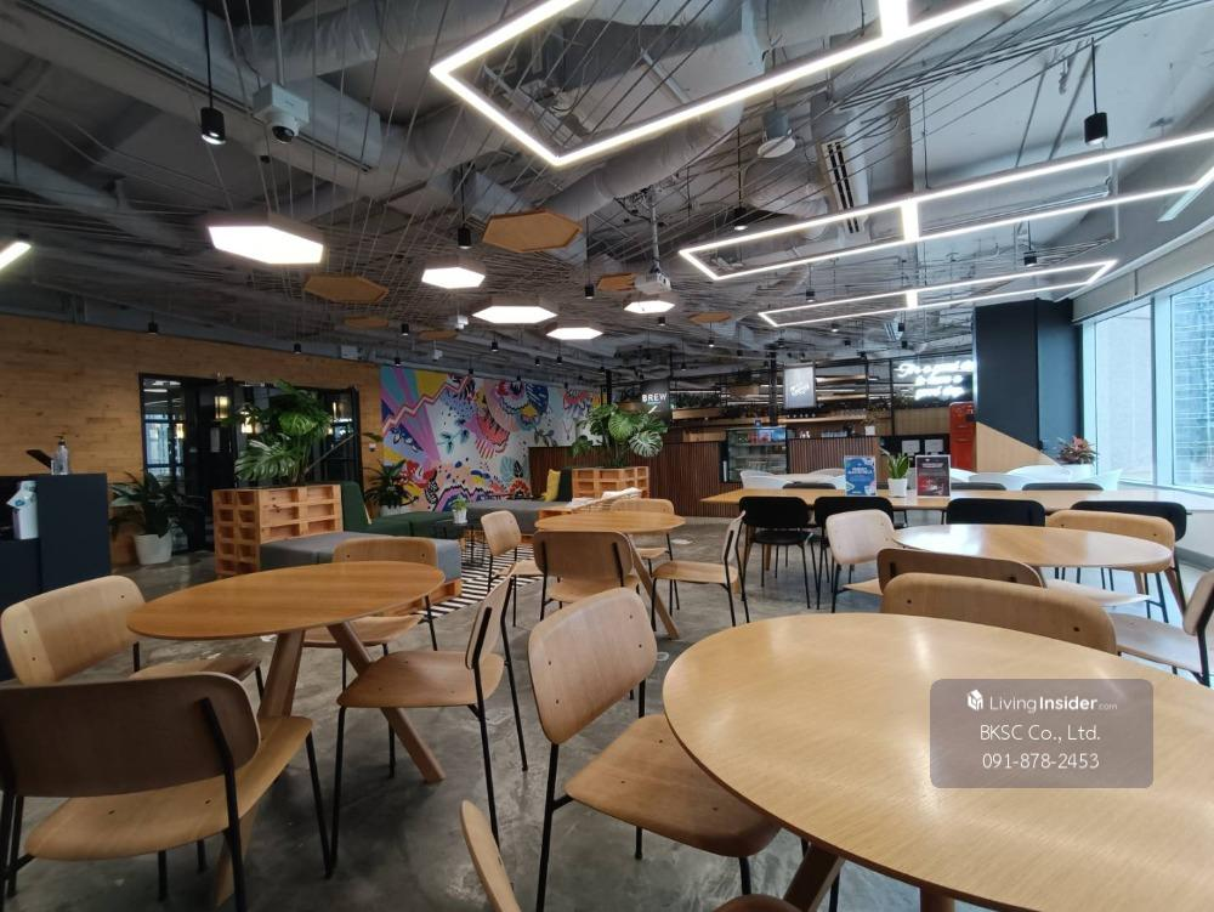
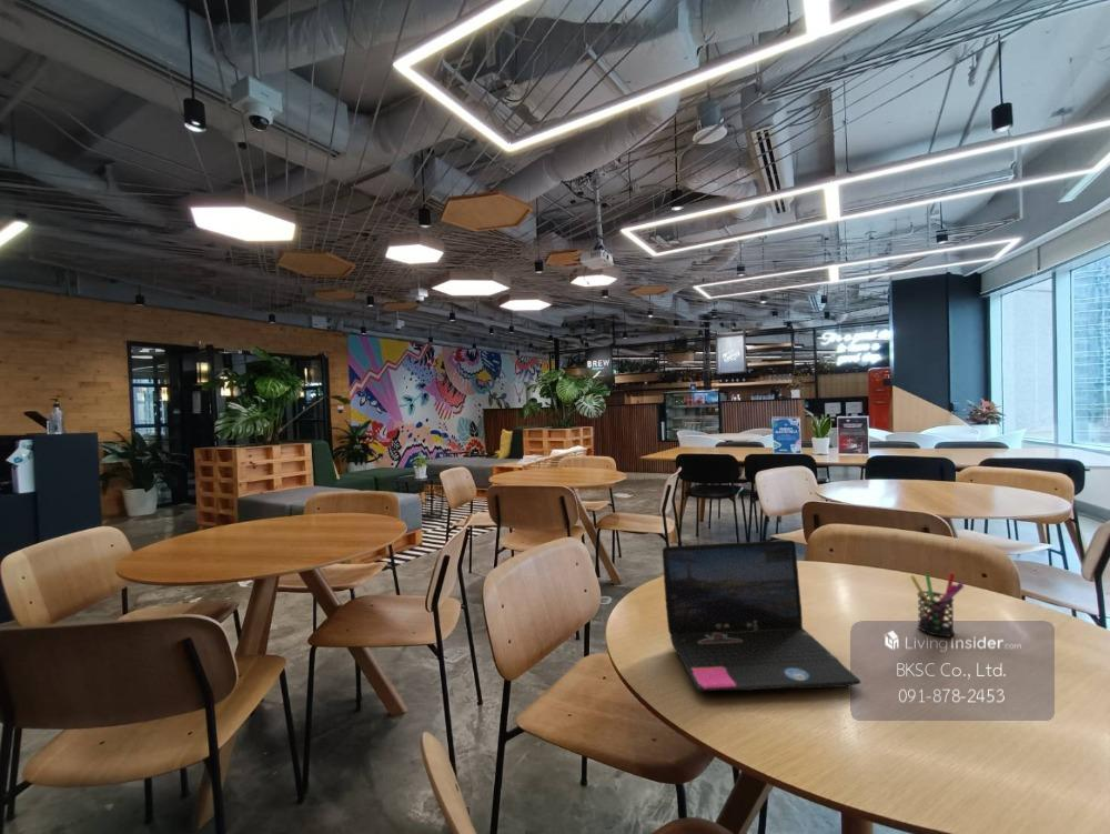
+ pen holder [909,571,965,637]
+ laptop [662,540,861,692]
